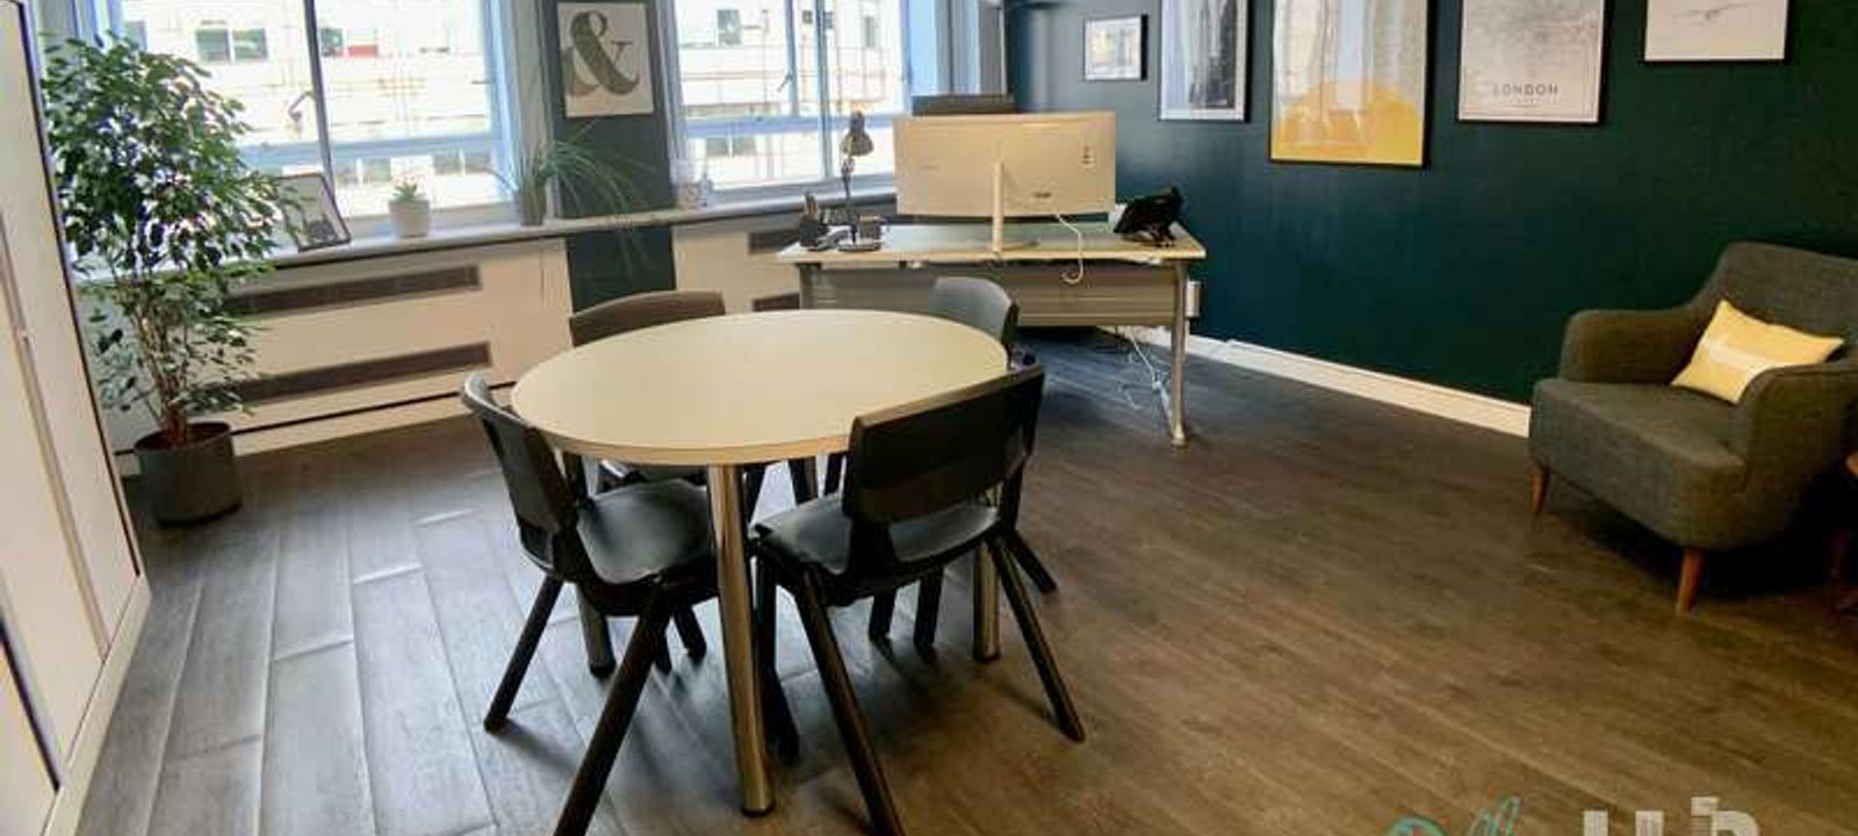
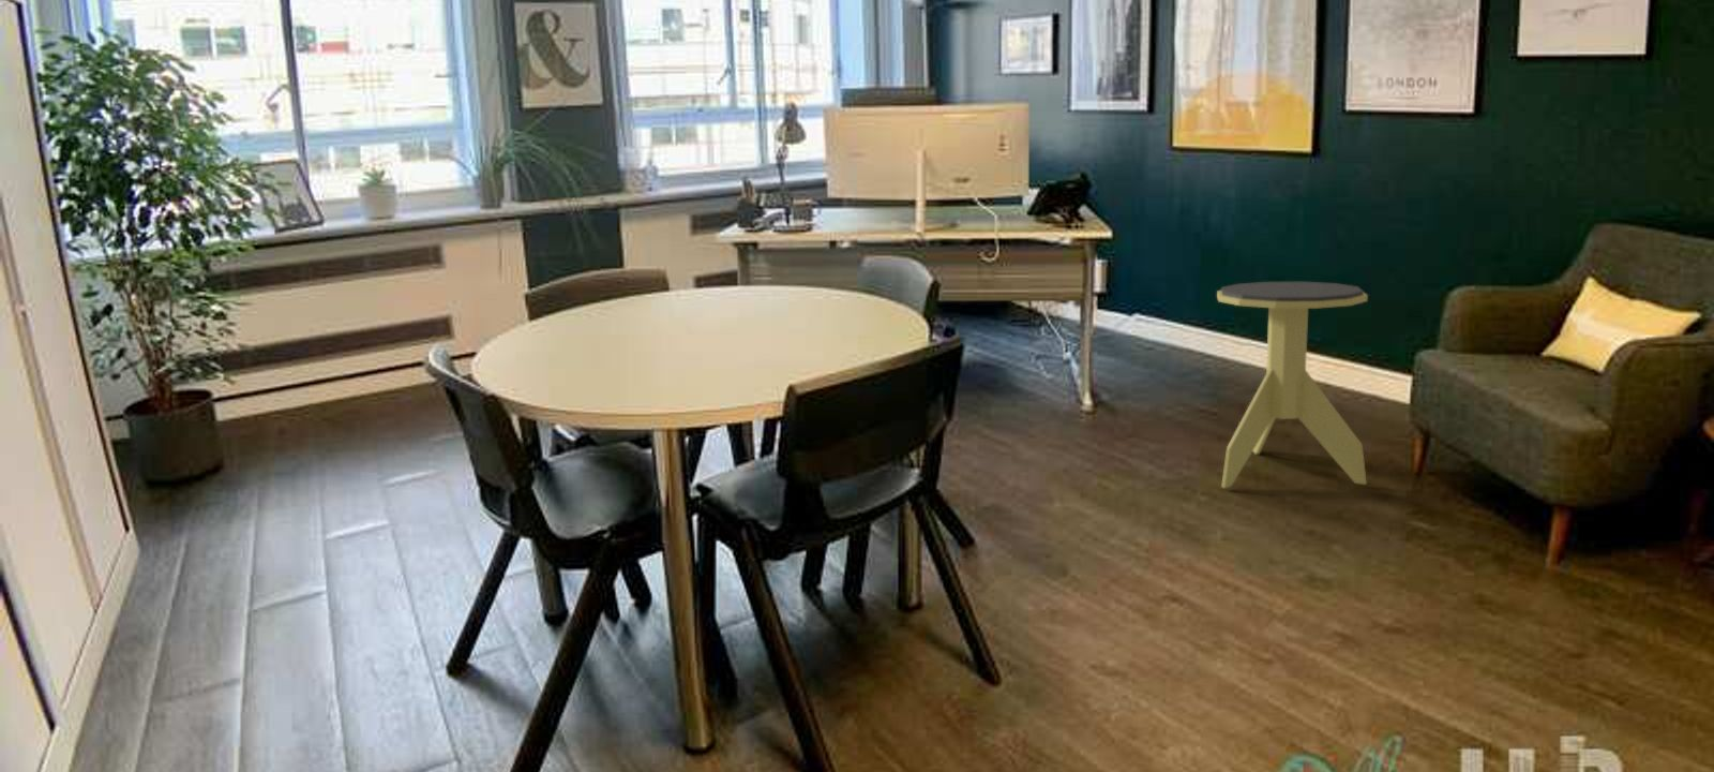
+ side table [1216,281,1369,489]
